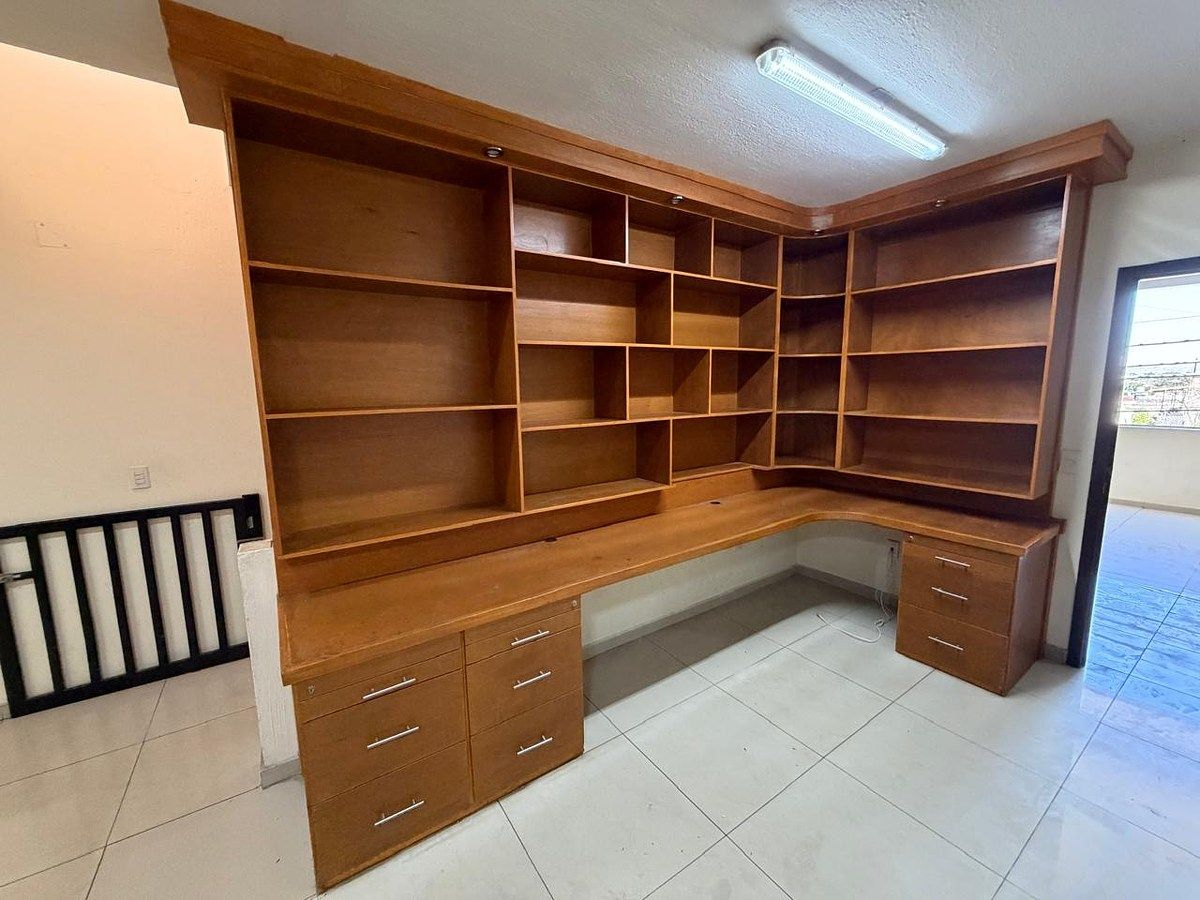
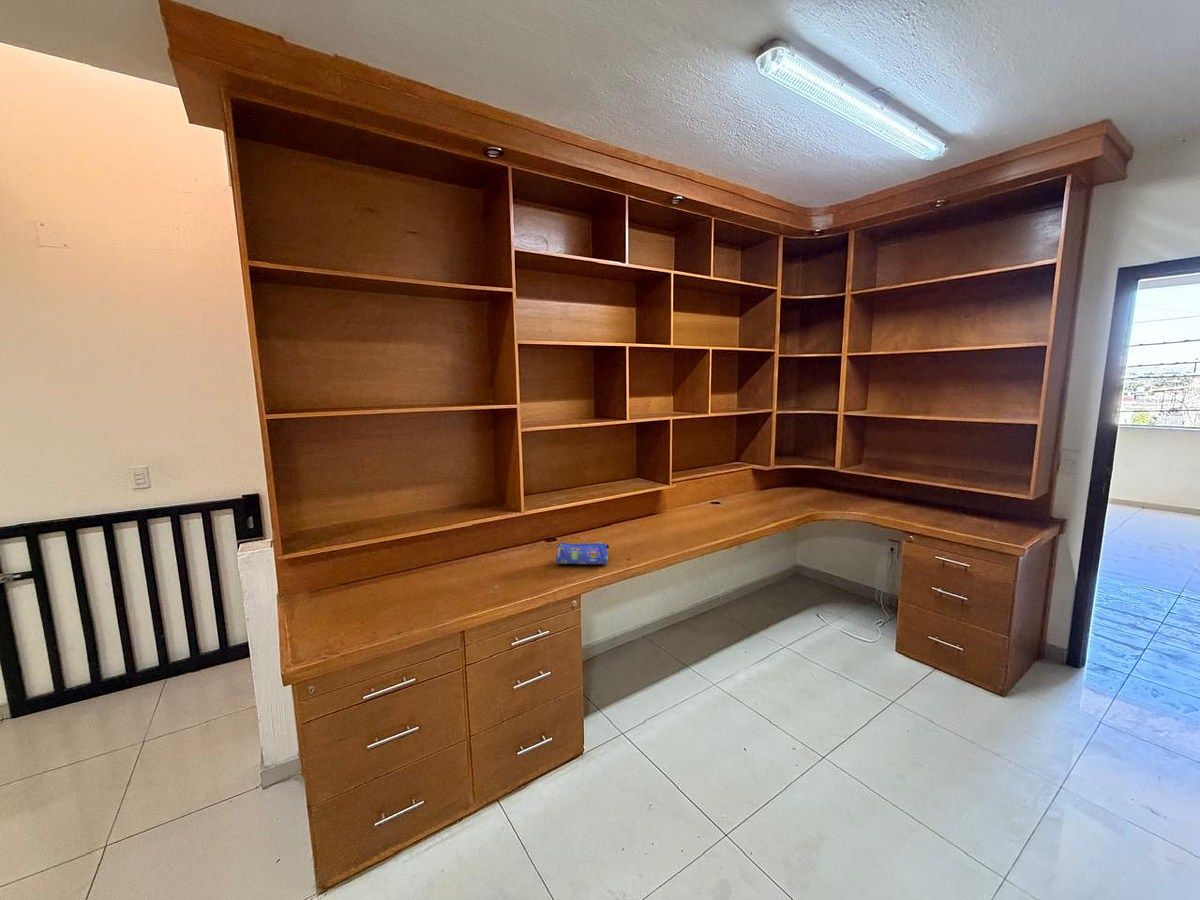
+ pencil case [555,541,610,566]
